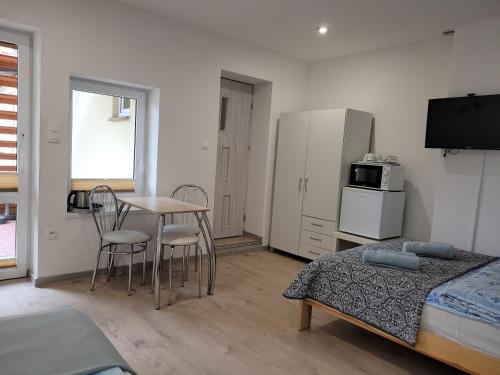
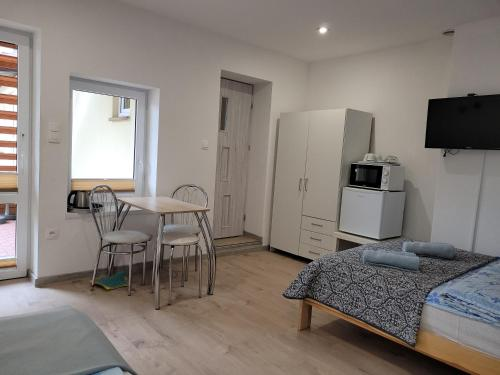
+ bag [89,269,130,290]
